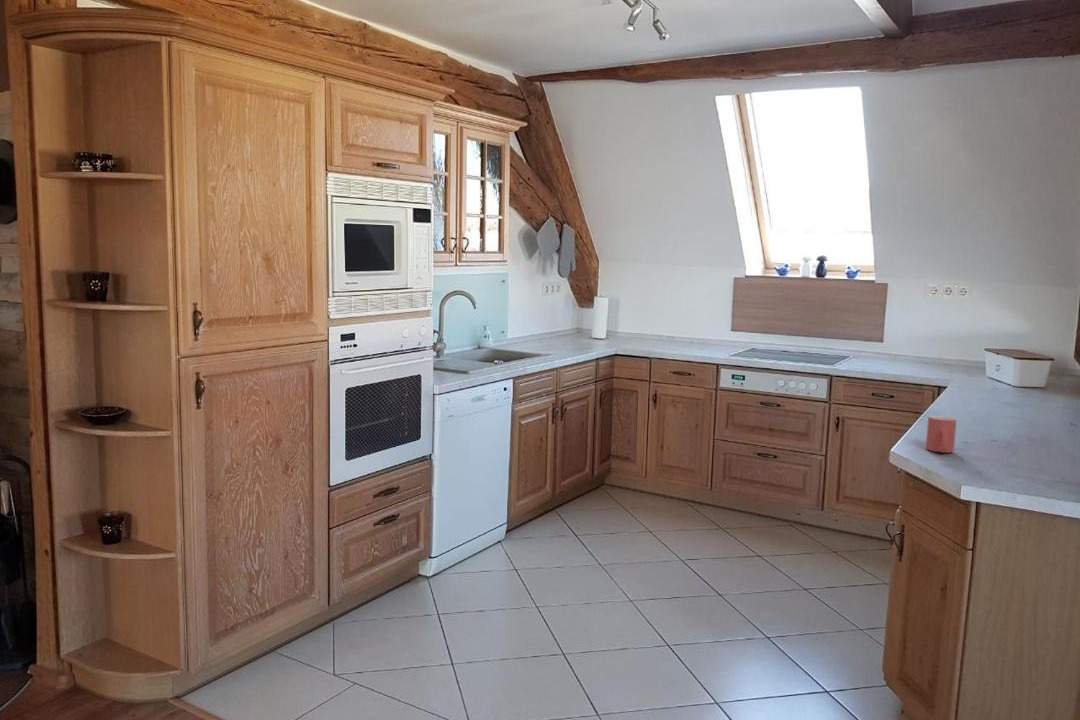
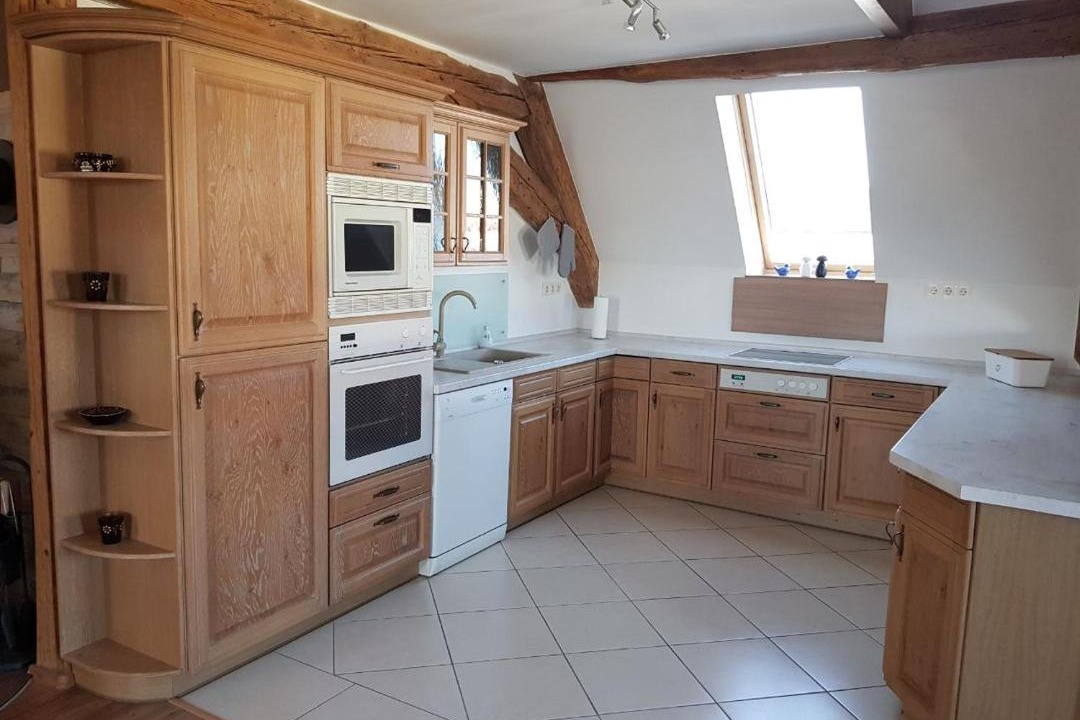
- mug [925,415,957,454]
